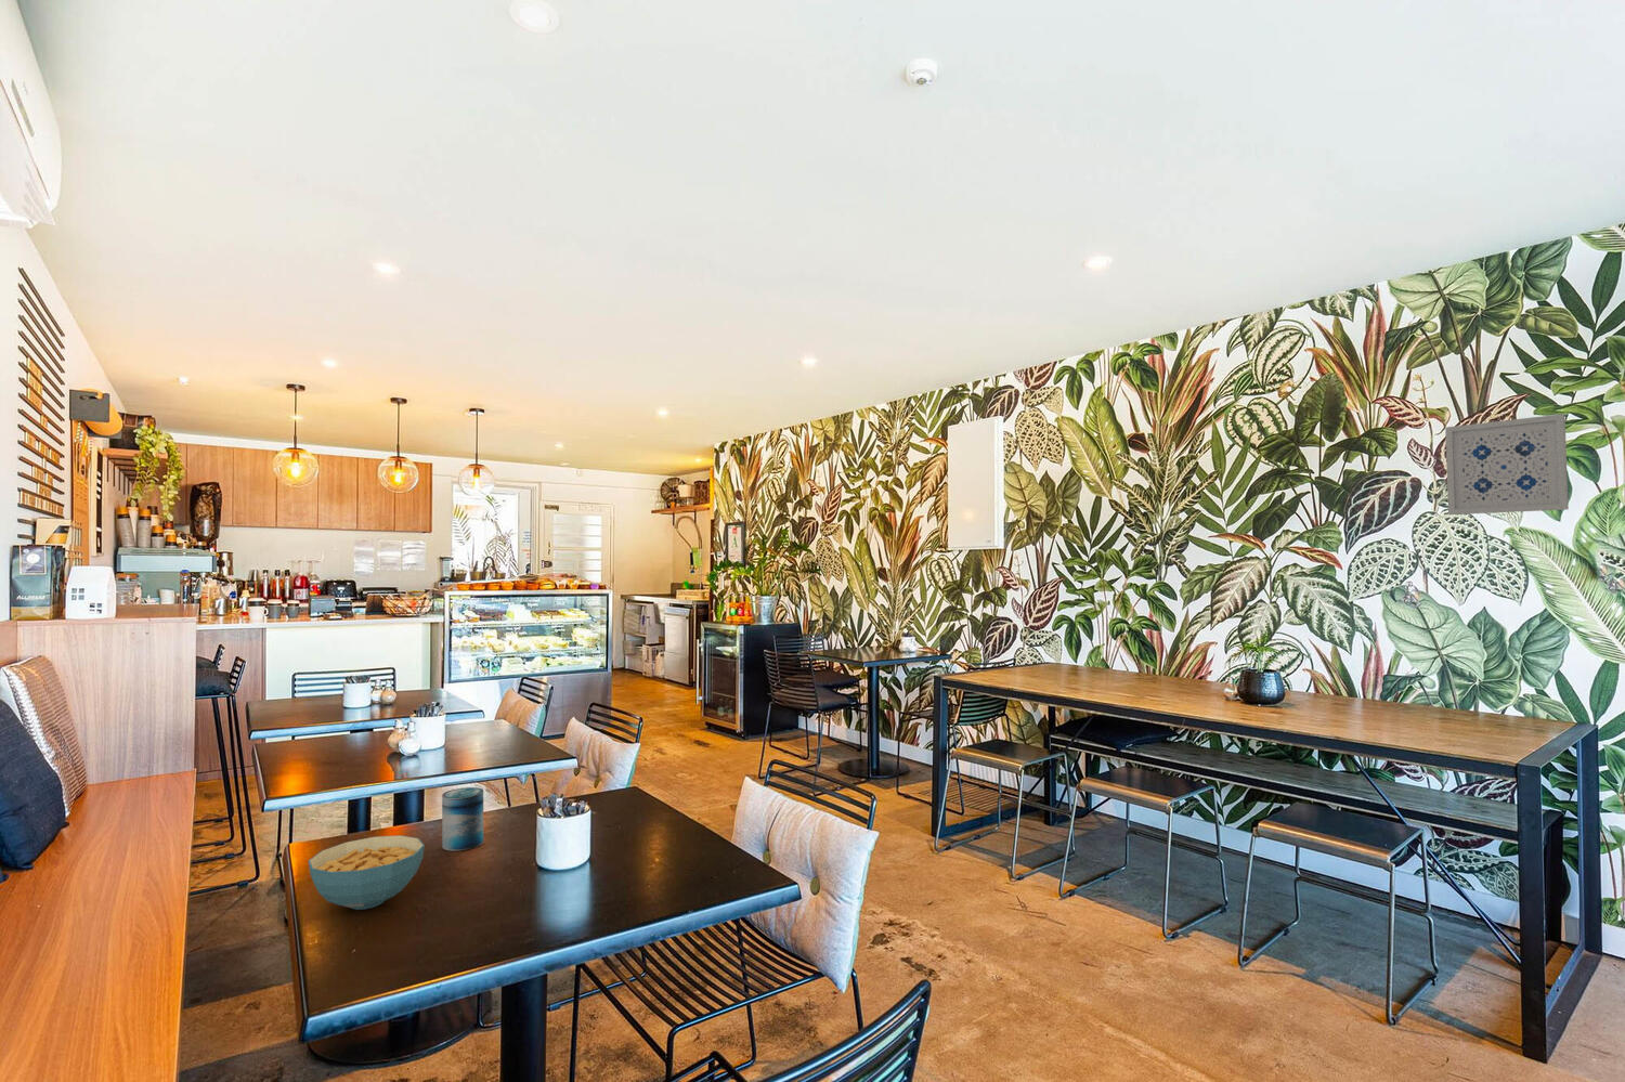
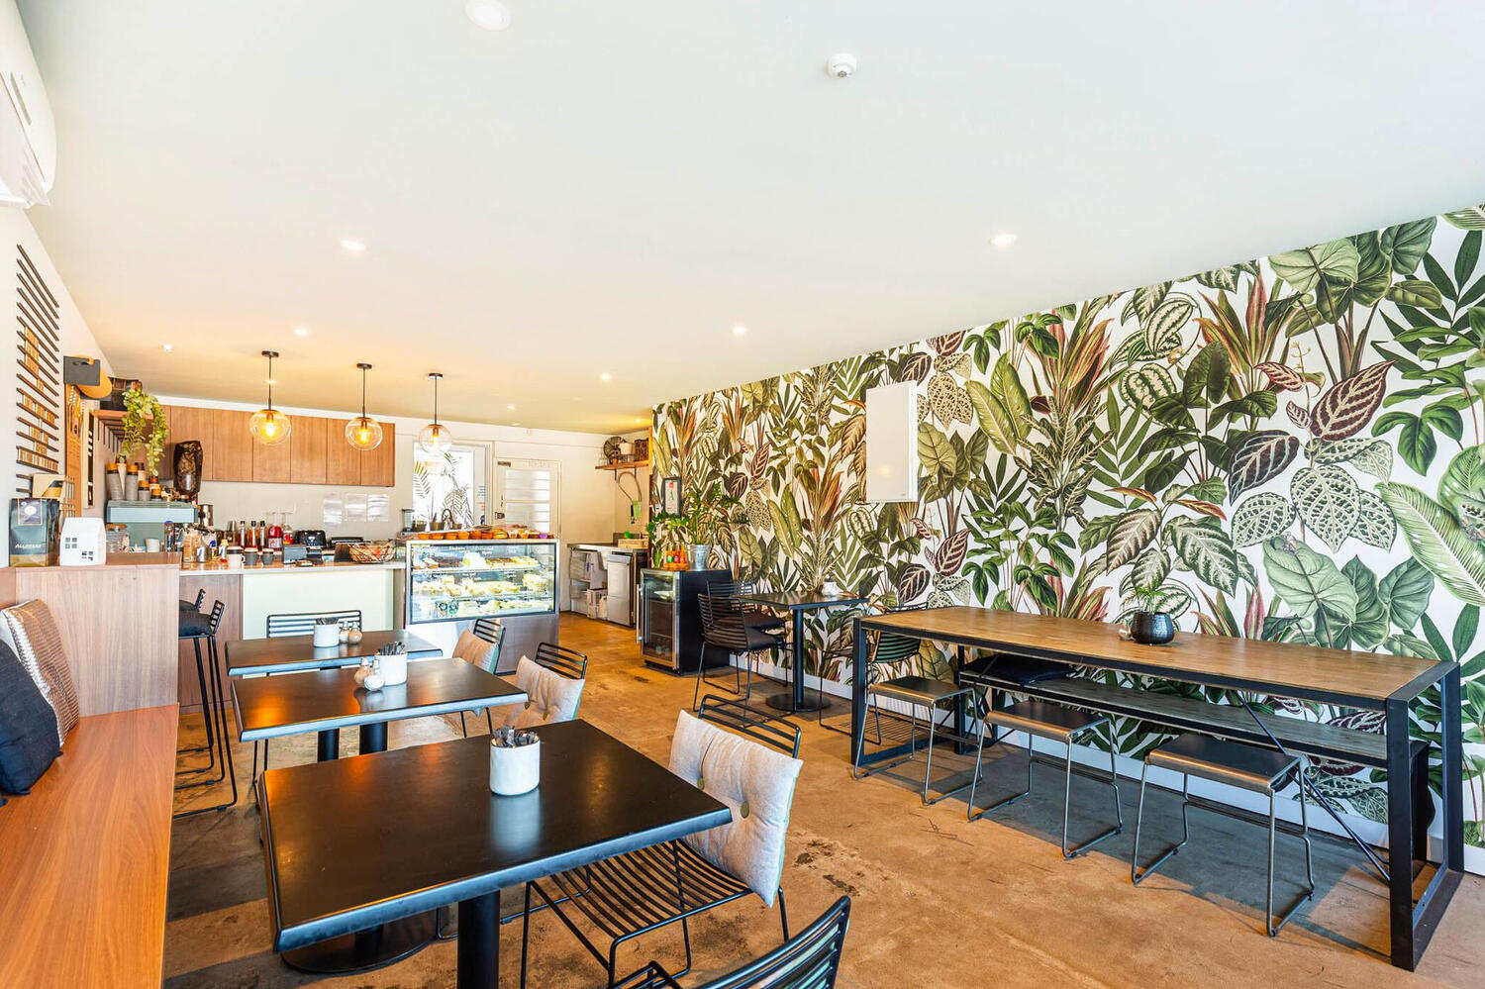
- wall art [1444,413,1569,516]
- beverage can [441,786,484,853]
- cereal bowl [308,834,426,911]
